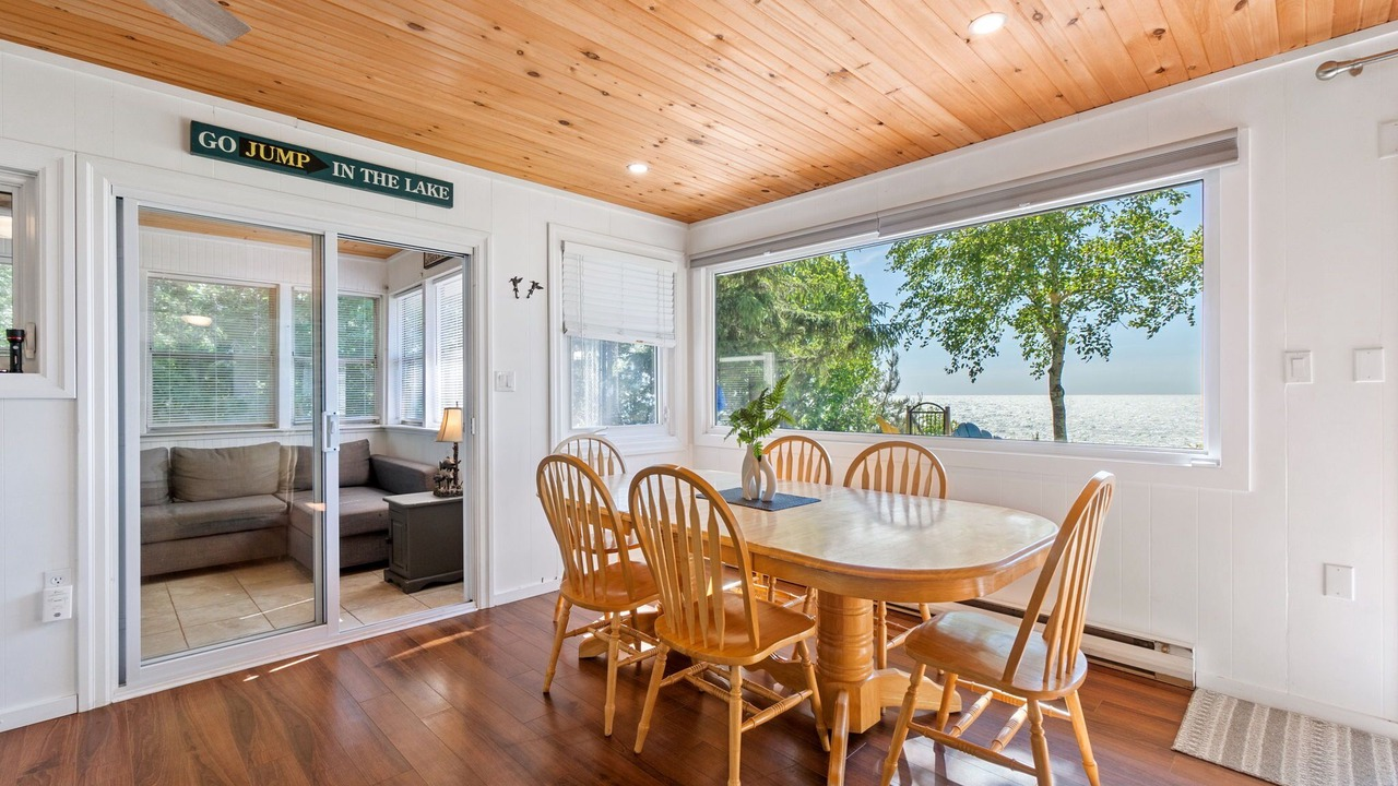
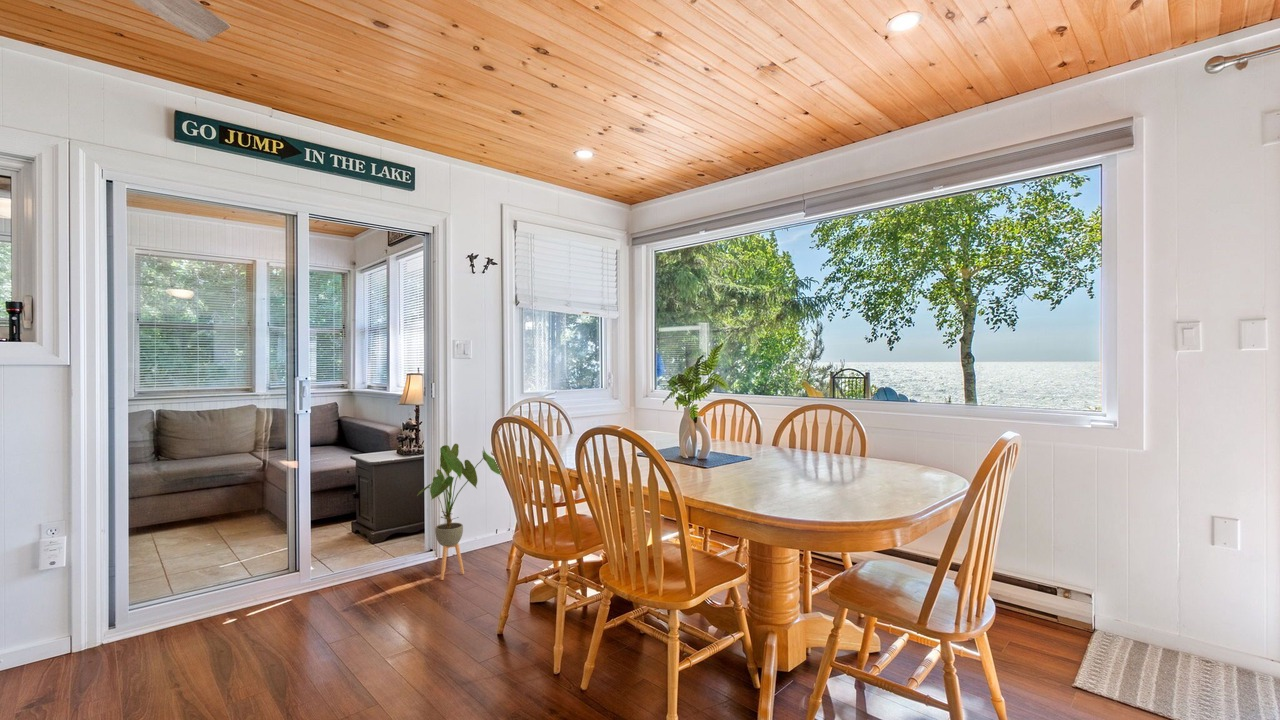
+ house plant [416,443,503,581]
